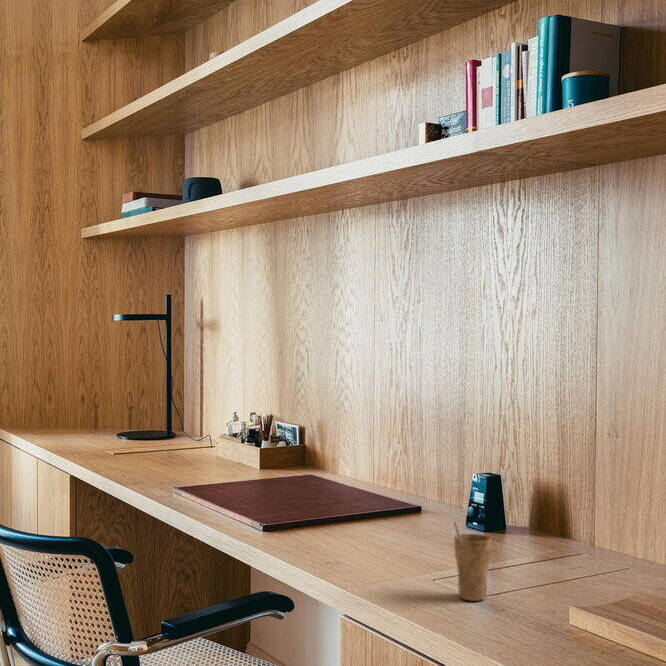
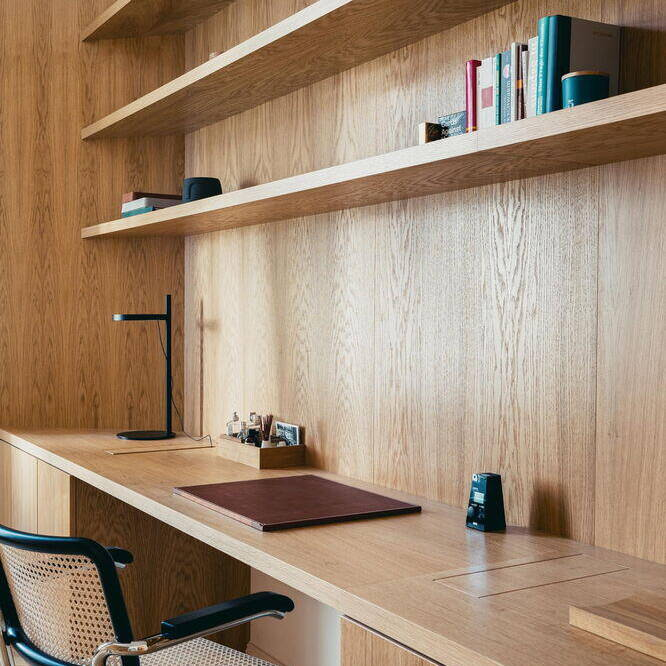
- cup [453,521,493,602]
